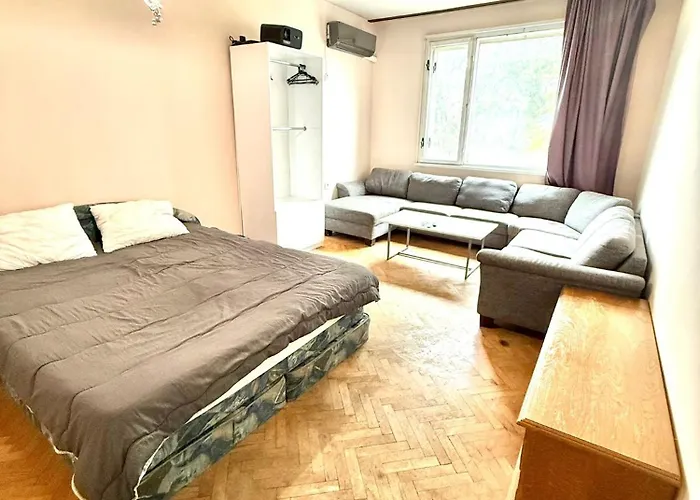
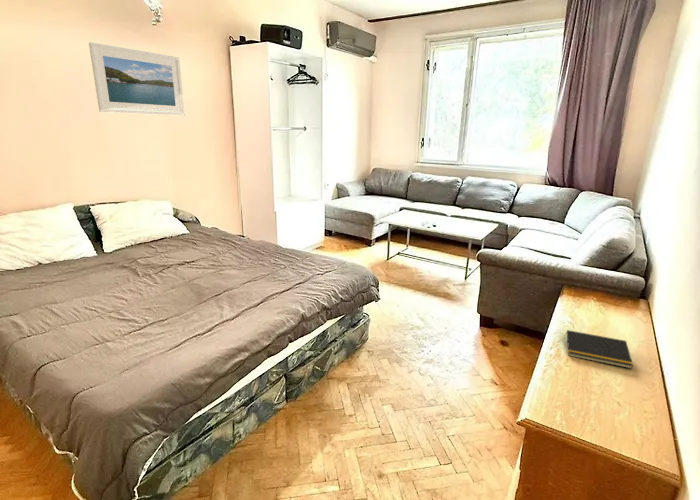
+ notepad [563,329,634,370]
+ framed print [88,41,186,117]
